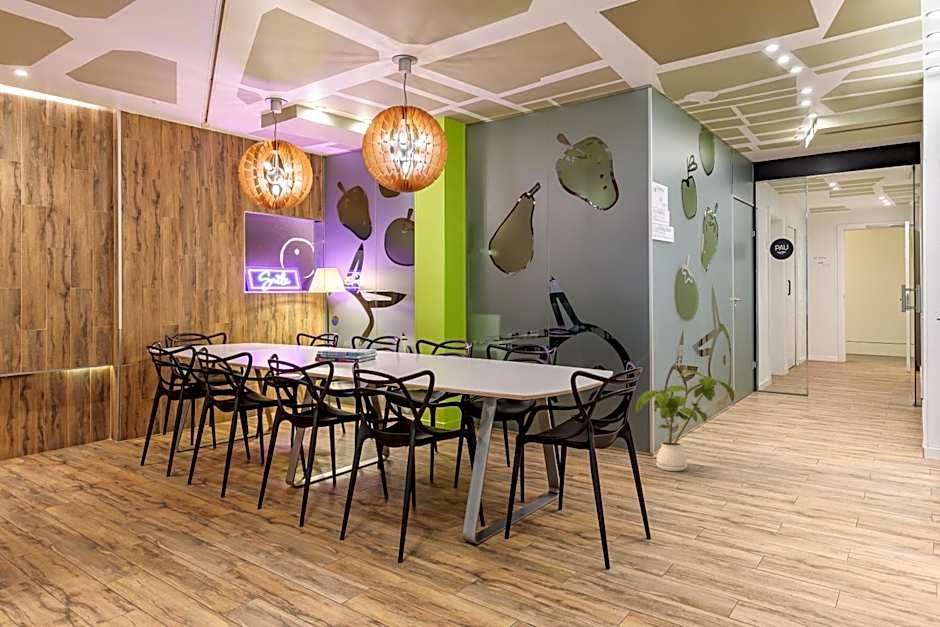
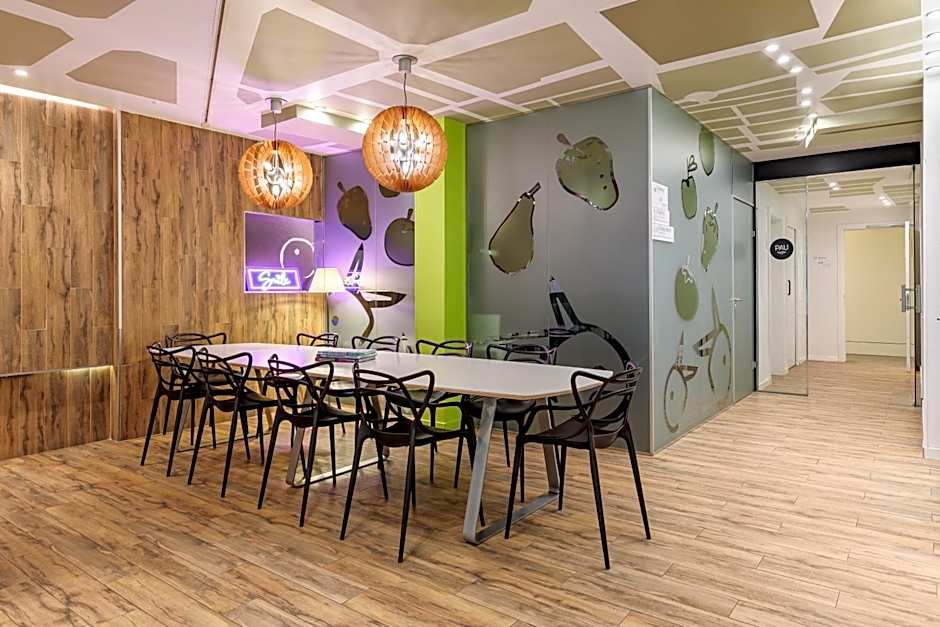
- house plant [635,369,736,472]
